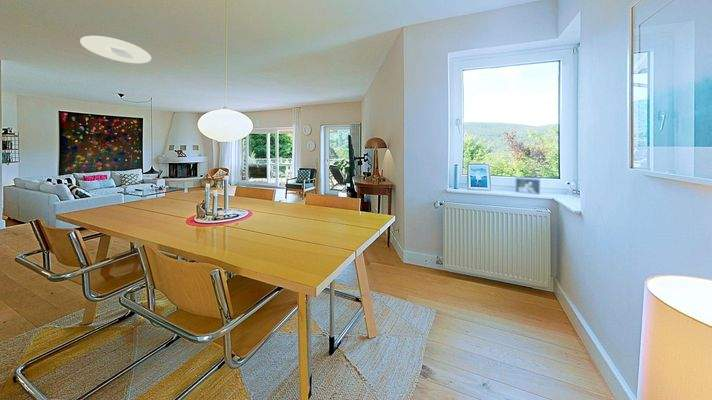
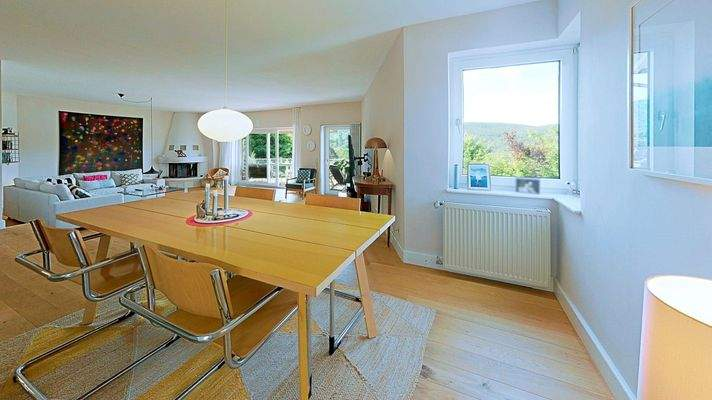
- ceiling light [79,35,152,64]
